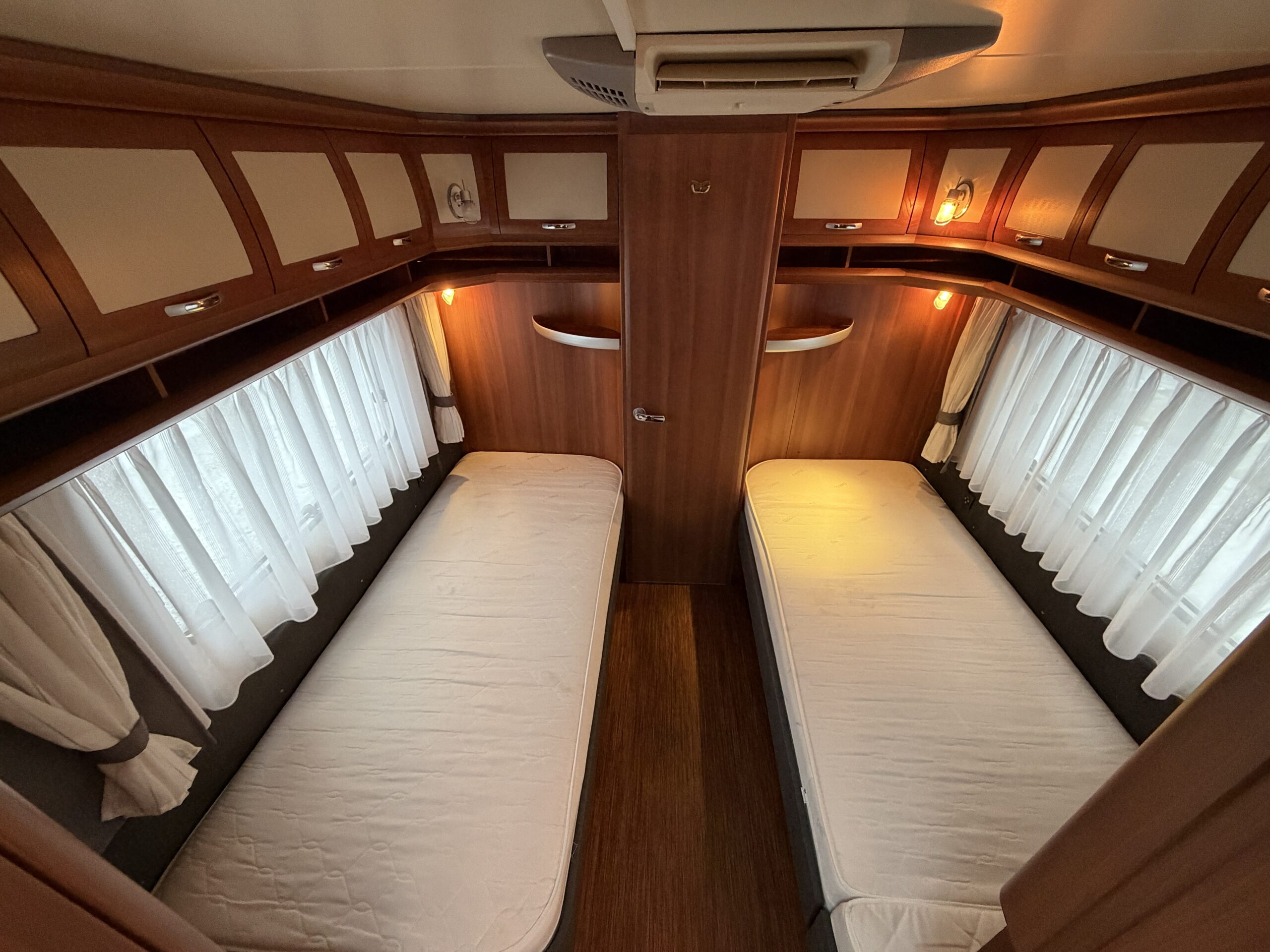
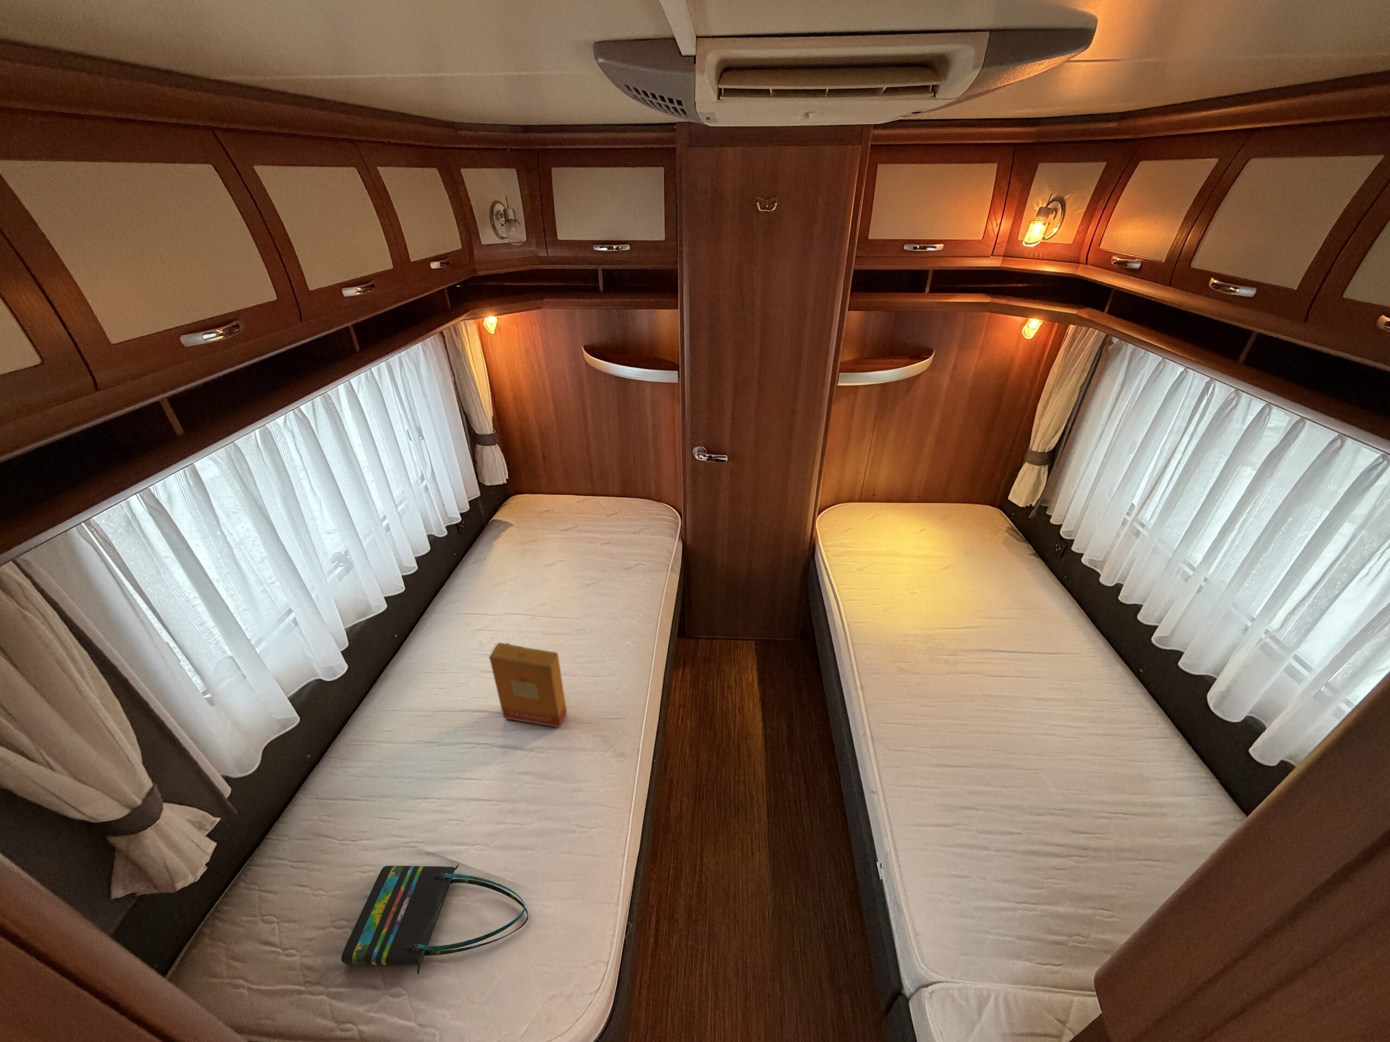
+ product box [488,642,567,728]
+ tote bag [341,864,529,975]
